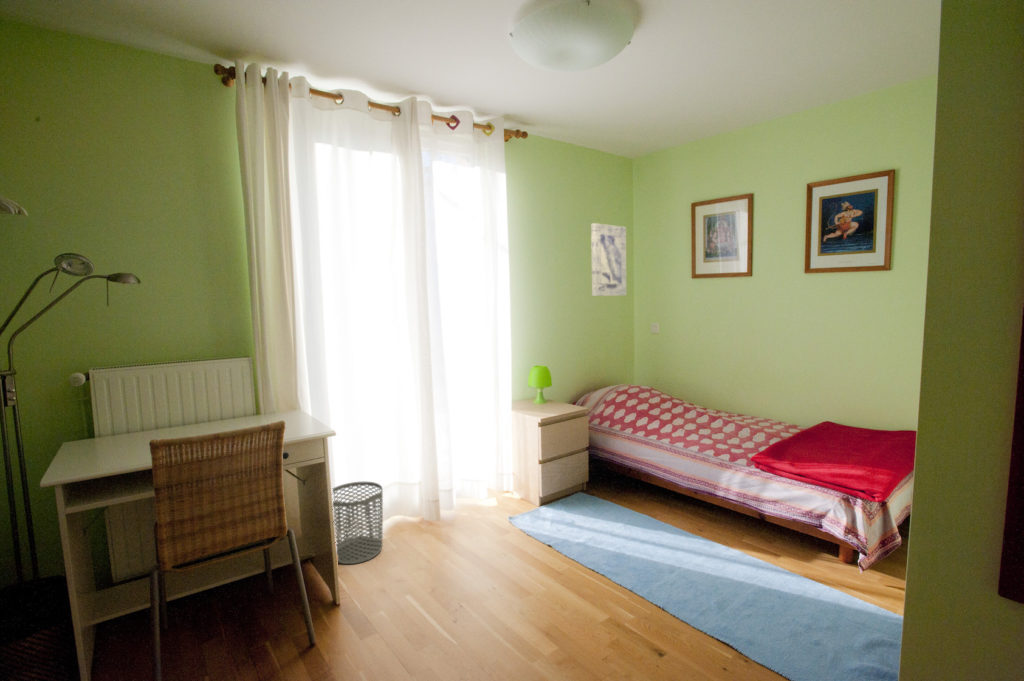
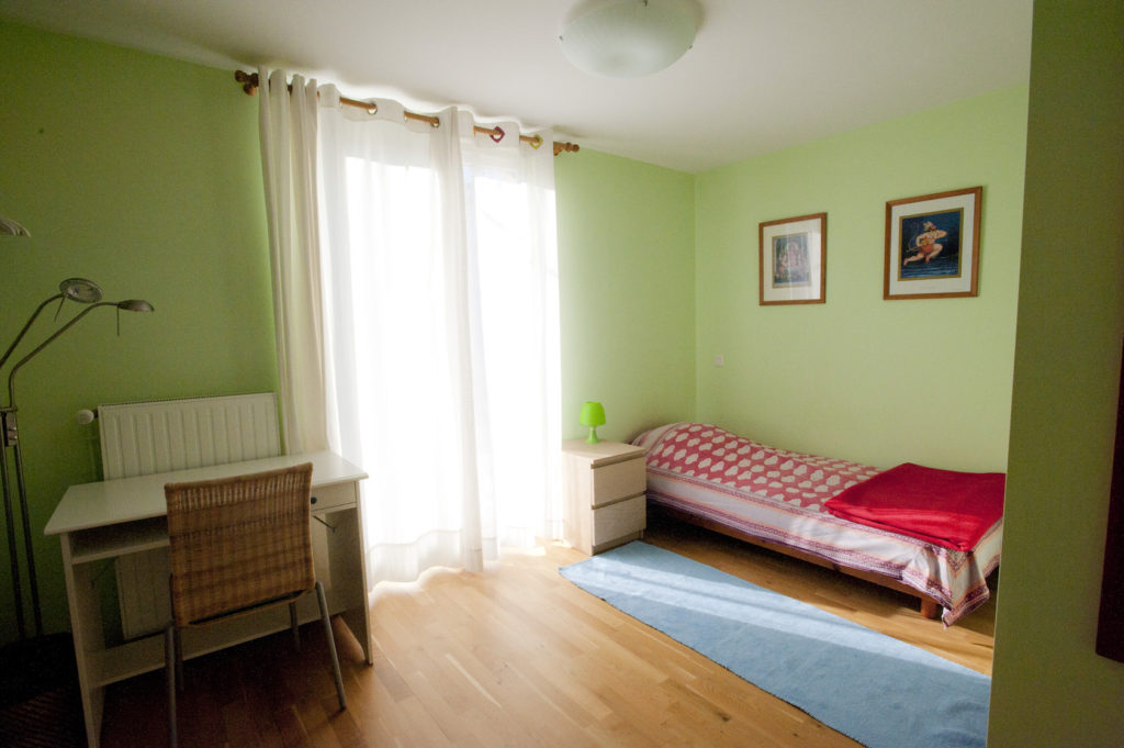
- wall art [590,222,627,297]
- waste bin [332,481,384,565]
